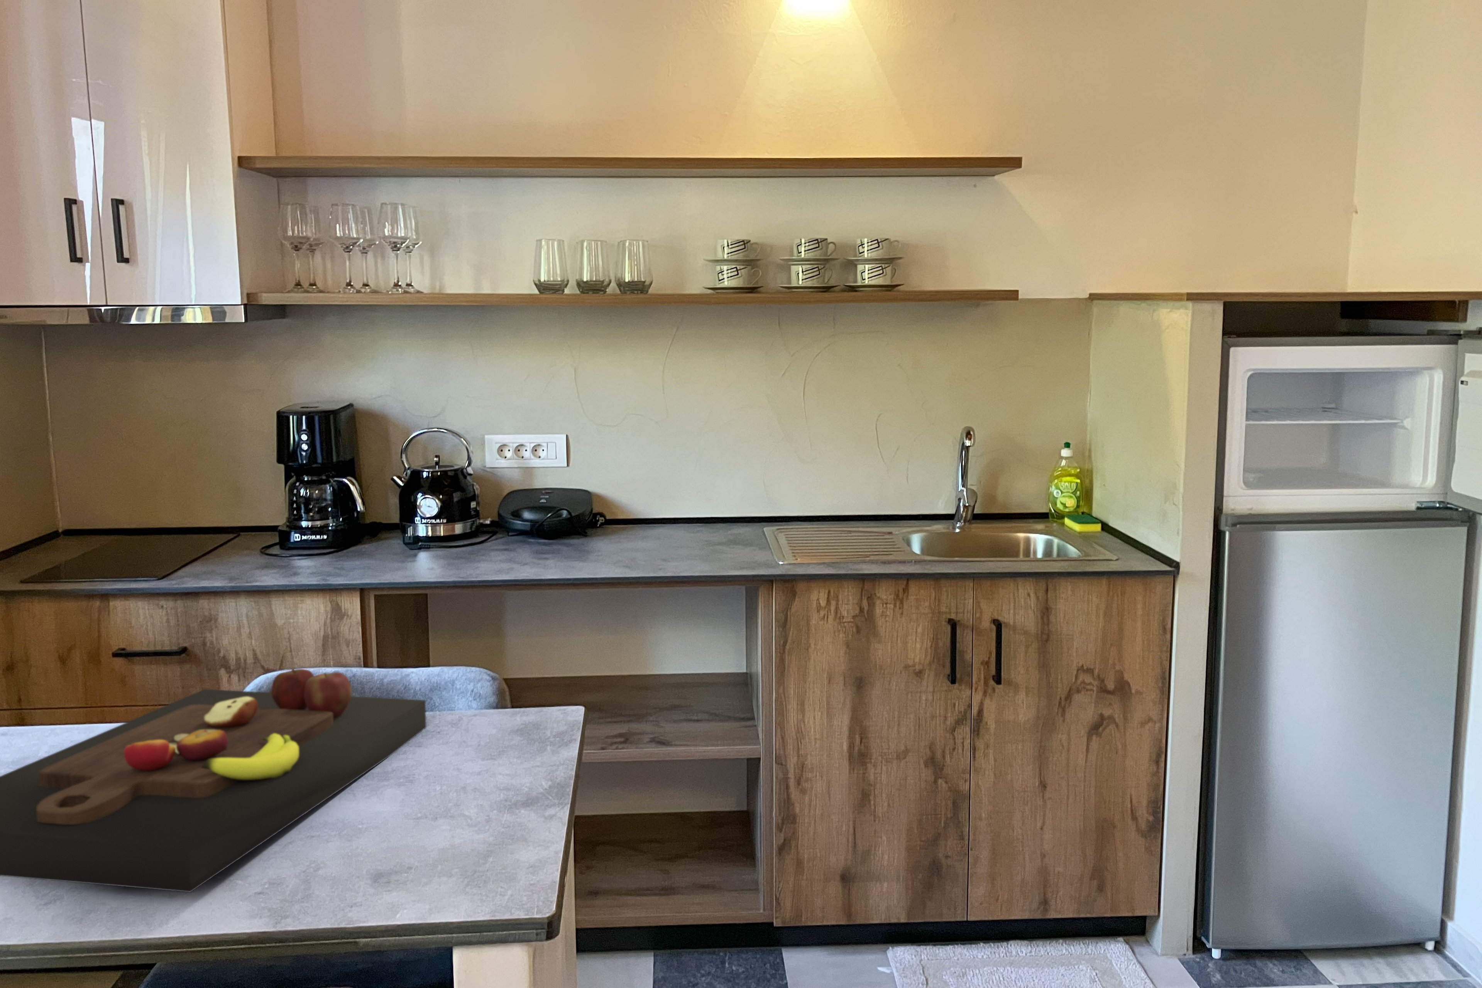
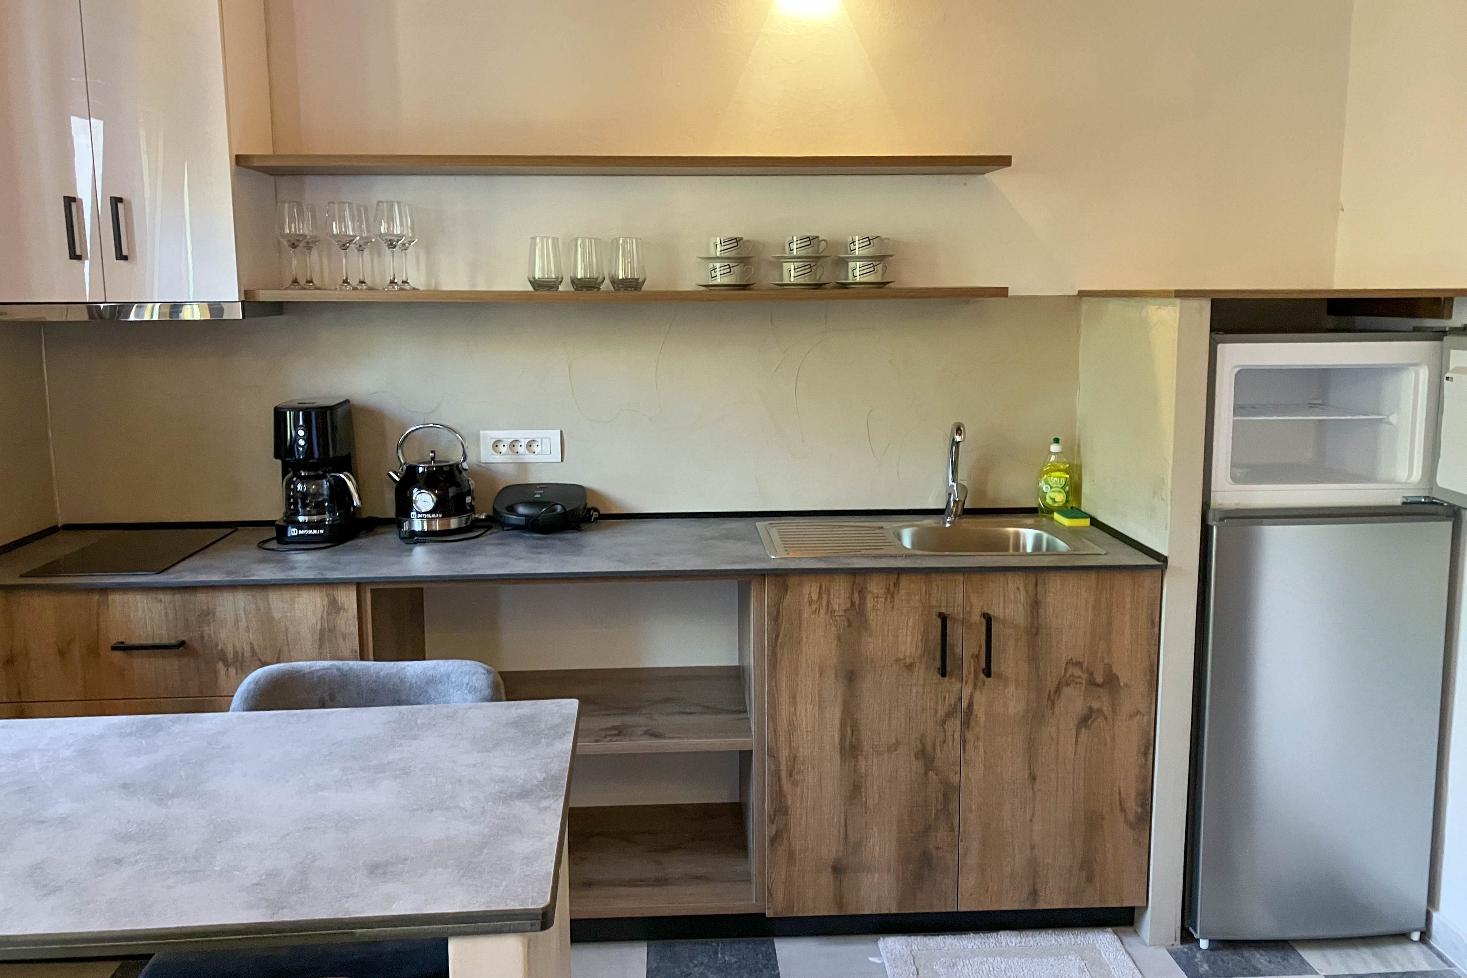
- cutting board [0,668,427,893]
